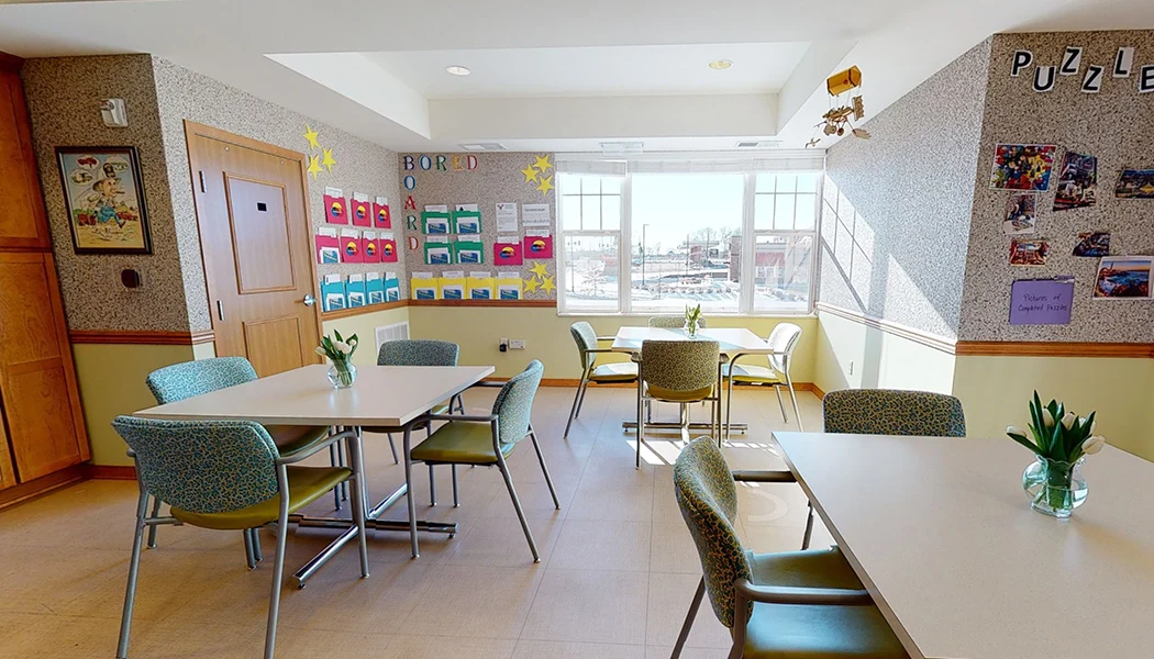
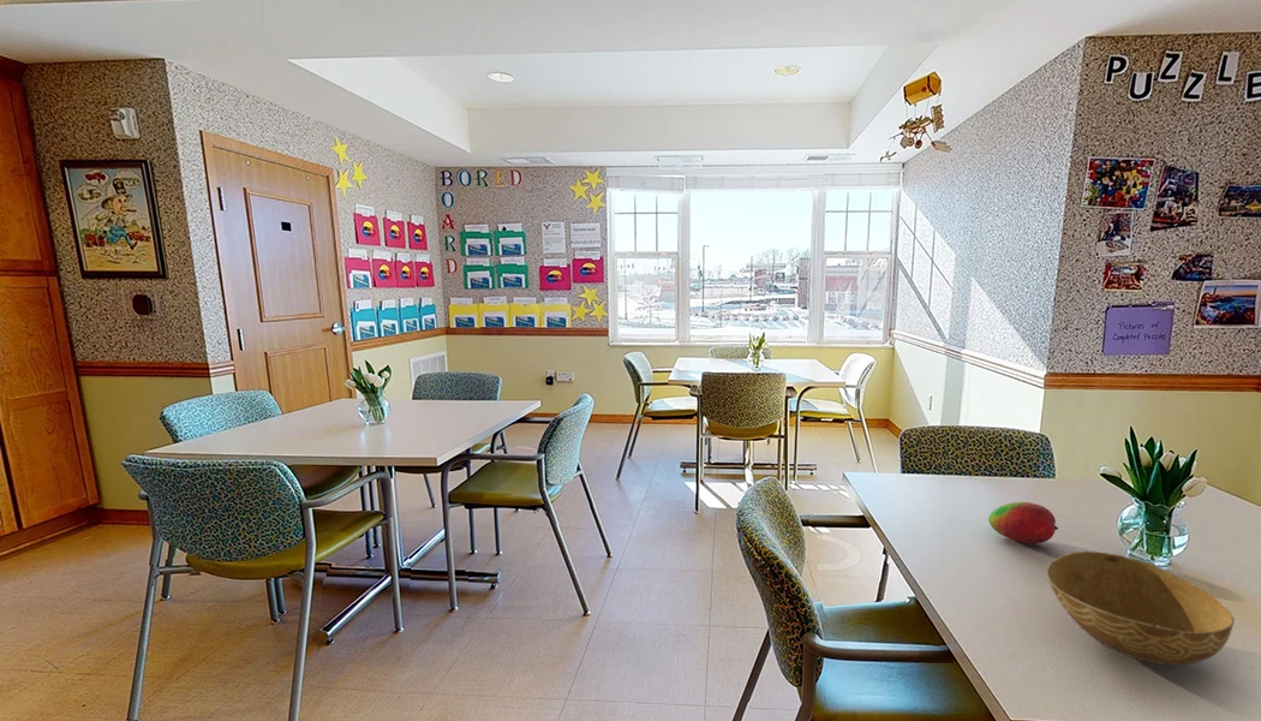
+ bowl [1045,550,1236,666]
+ fruit [987,501,1059,544]
